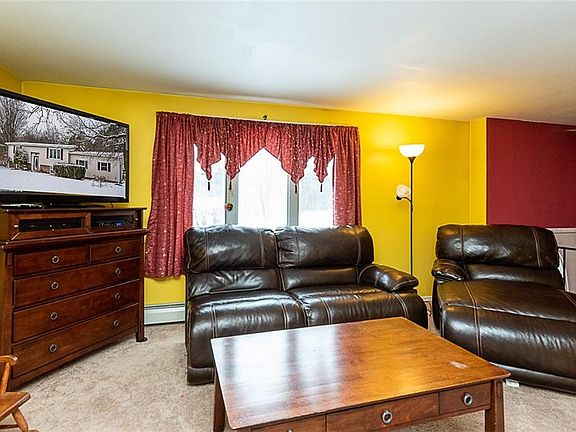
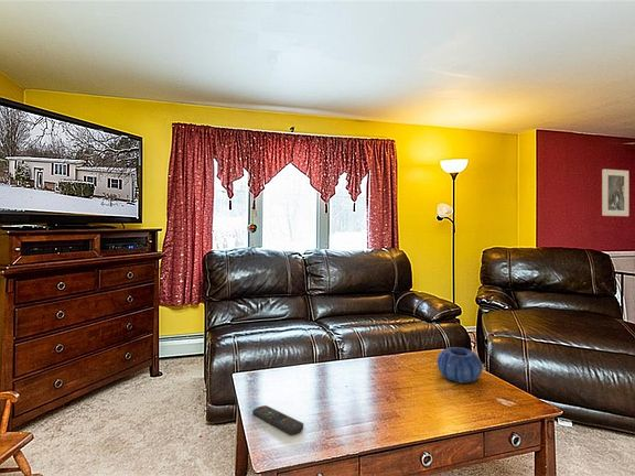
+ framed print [601,169,629,217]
+ remote control [251,404,304,435]
+ decorative bowl [437,346,484,385]
